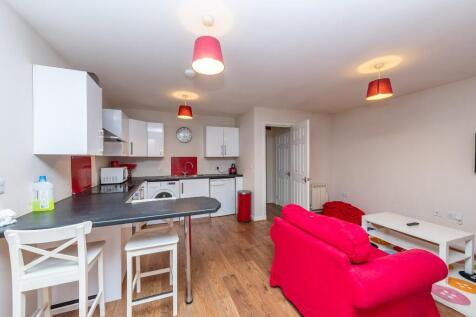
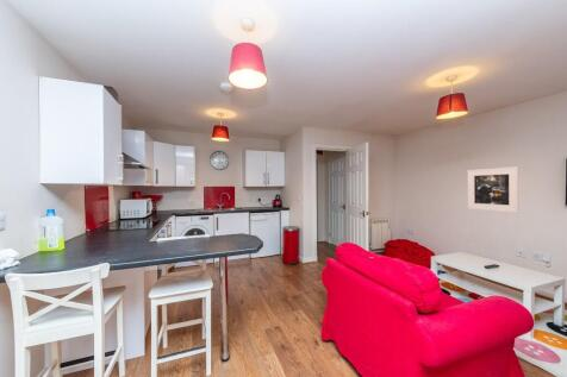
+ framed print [467,165,519,214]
